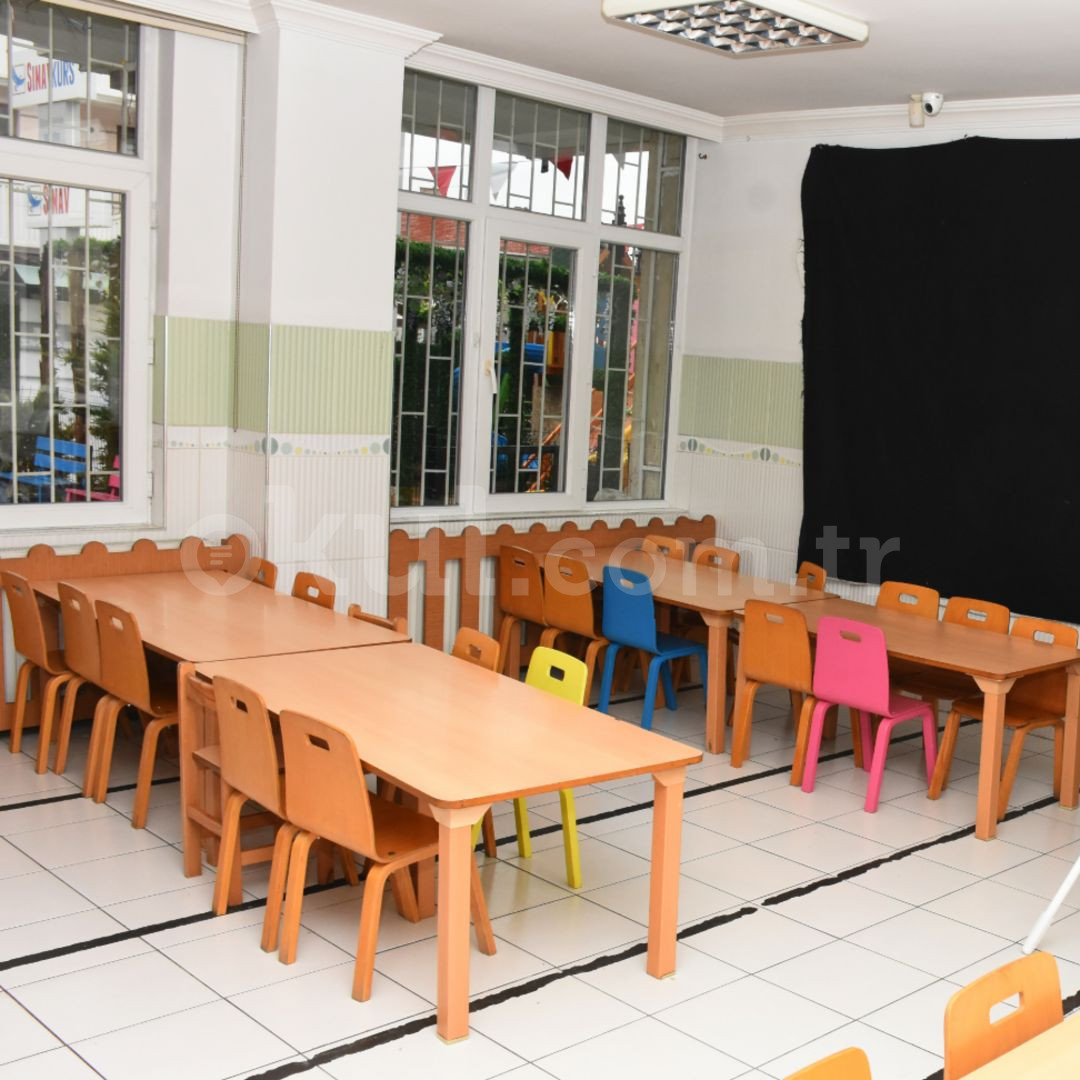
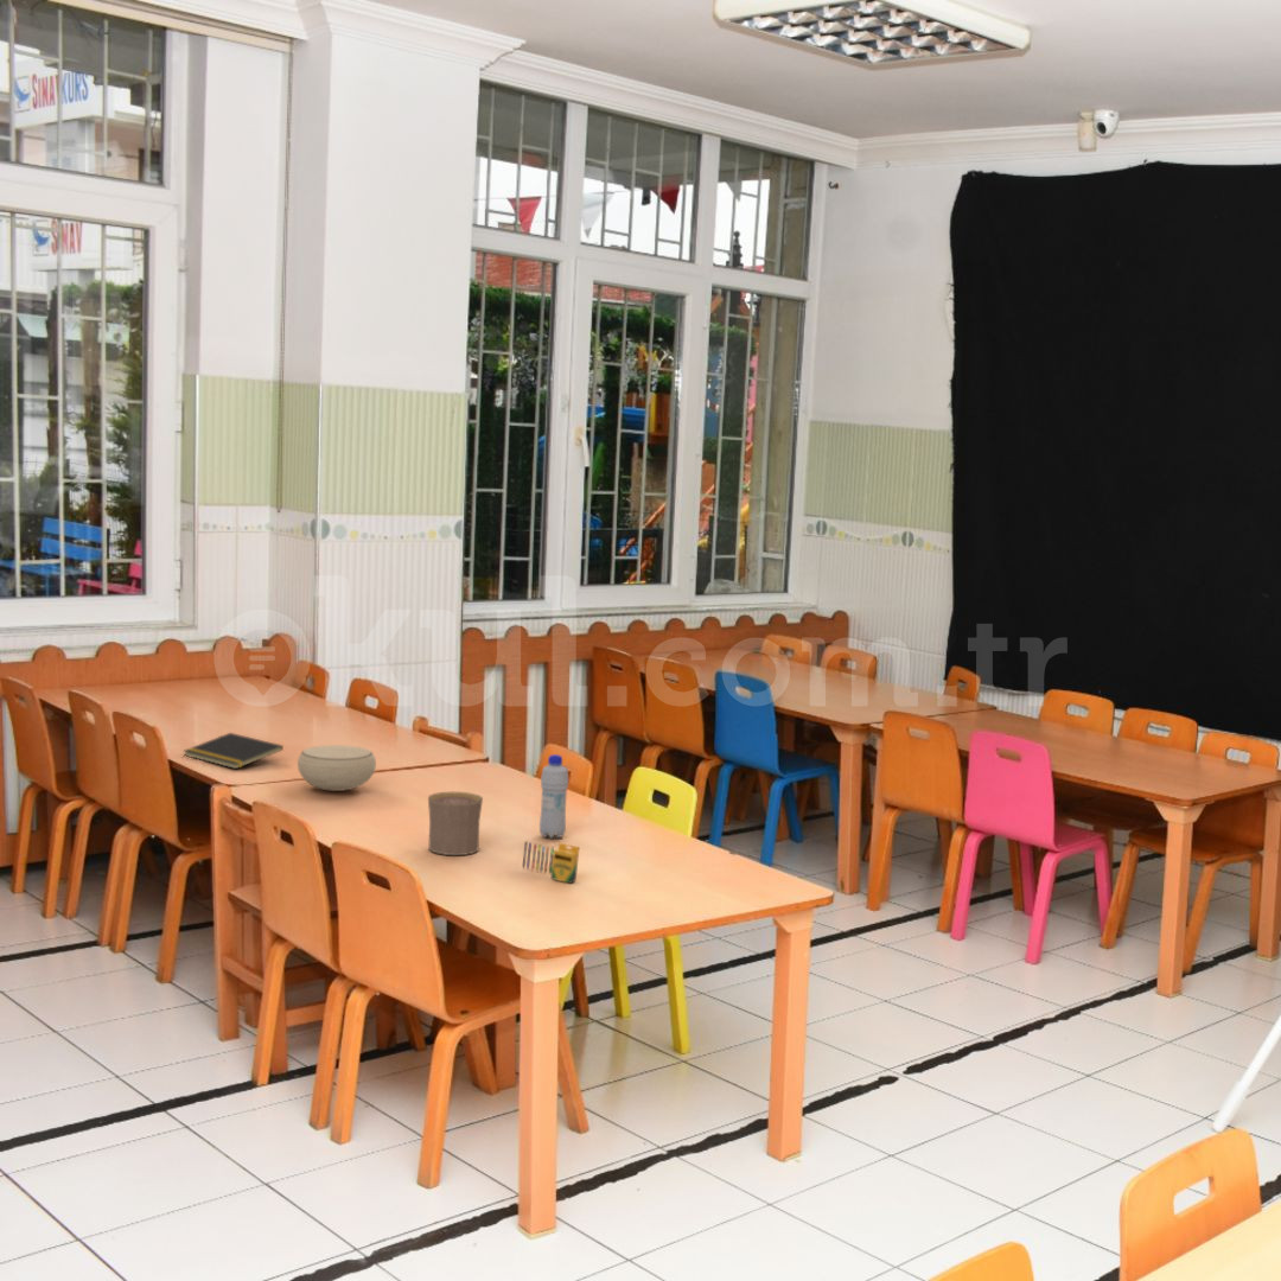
+ crayon [522,840,581,885]
+ notepad [183,732,285,770]
+ bottle [538,753,569,840]
+ cup [427,791,484,856]
+ bowl [297,744,377,792]
